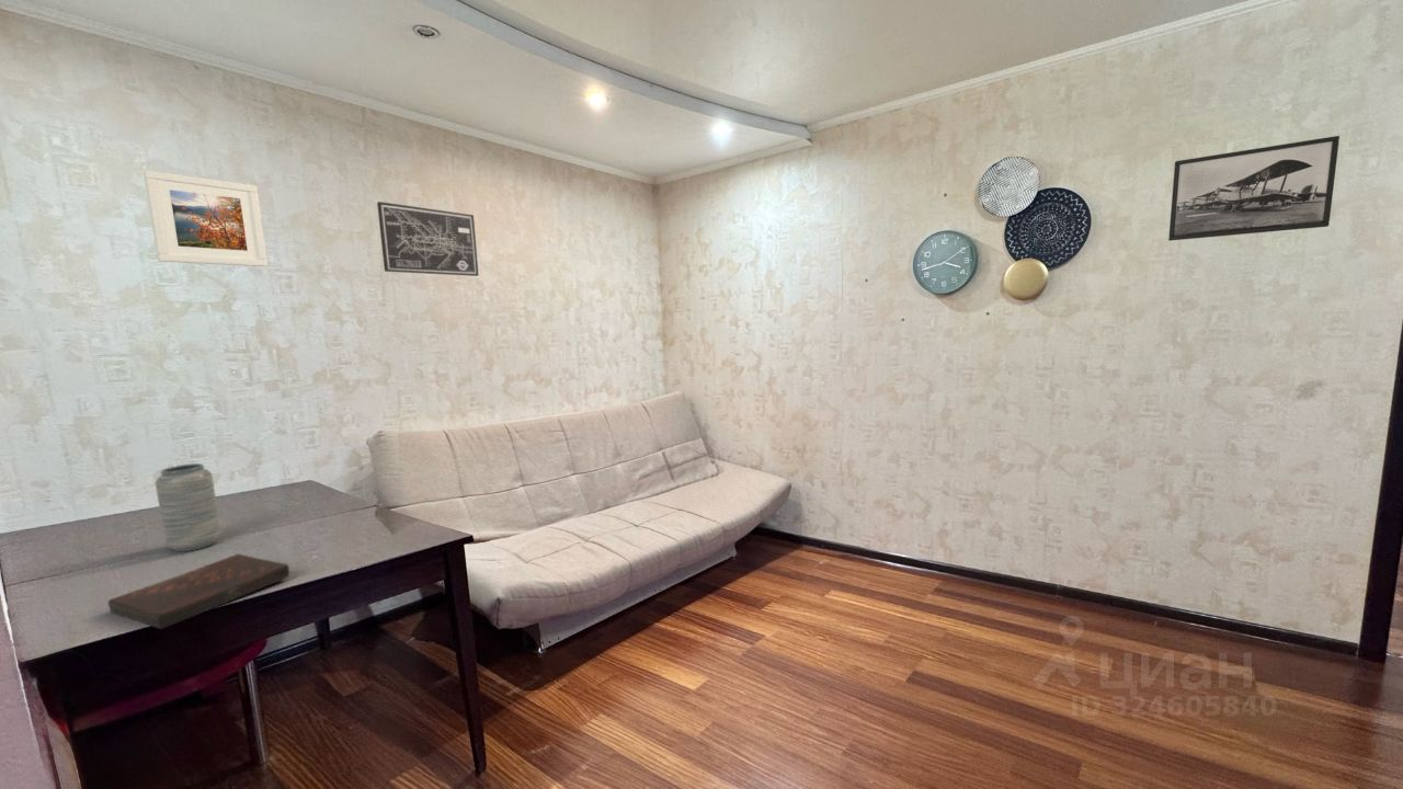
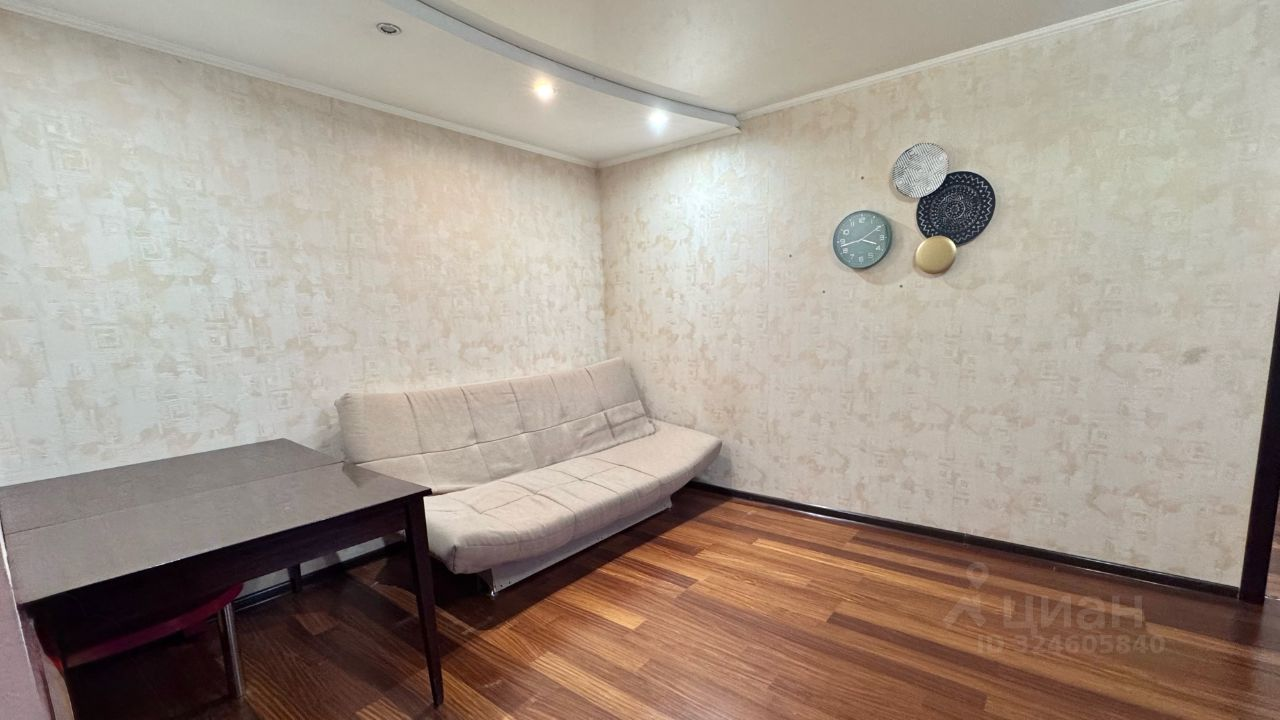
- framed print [1167,135,1341,242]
- wall art [376,201,480,277]
- vase [155,462,221,553]
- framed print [142,169,269,267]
- book [107,553,290,630]
